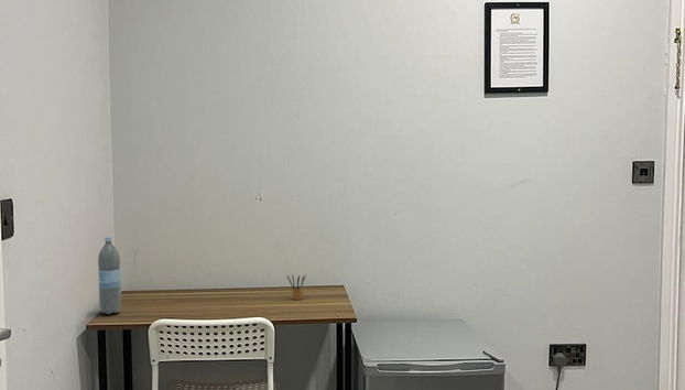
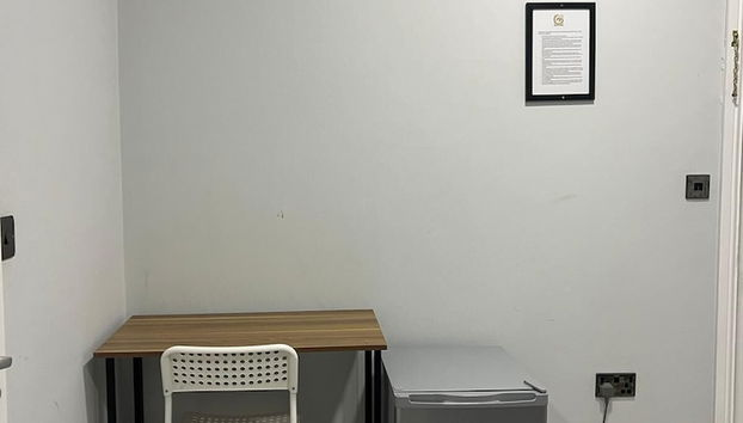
- water bottle [97,236,122,315]
- pencil box [285,273,307,301]
